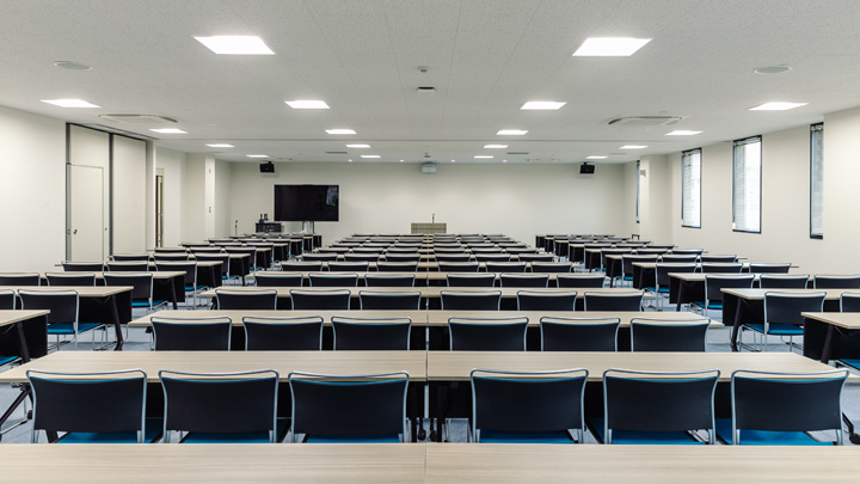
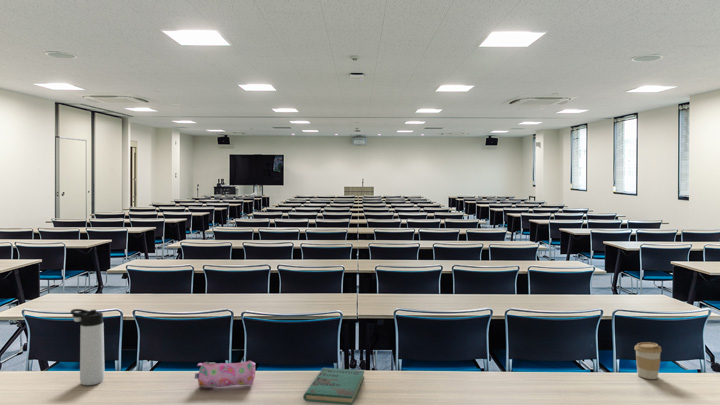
+ book [302,367,365,405]
+ coffee cup [634,341,663,380]
+ thermos bottle [70,308,106,386]
+ pencil case [194,360,256,388]
